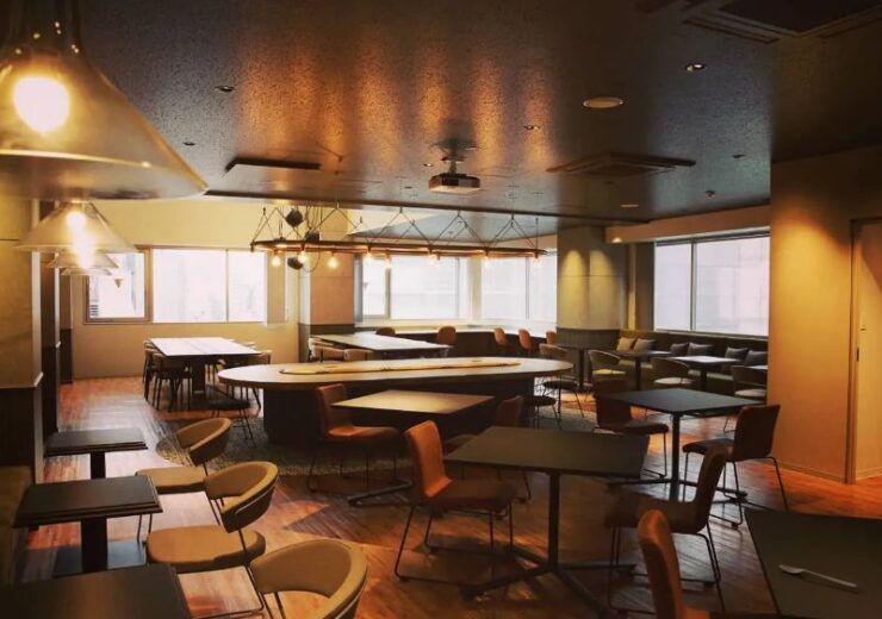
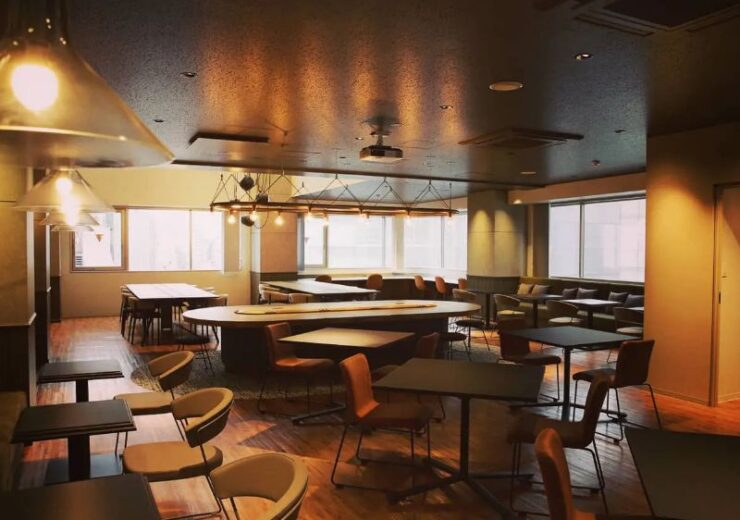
- spoon [778,563,858,588]
